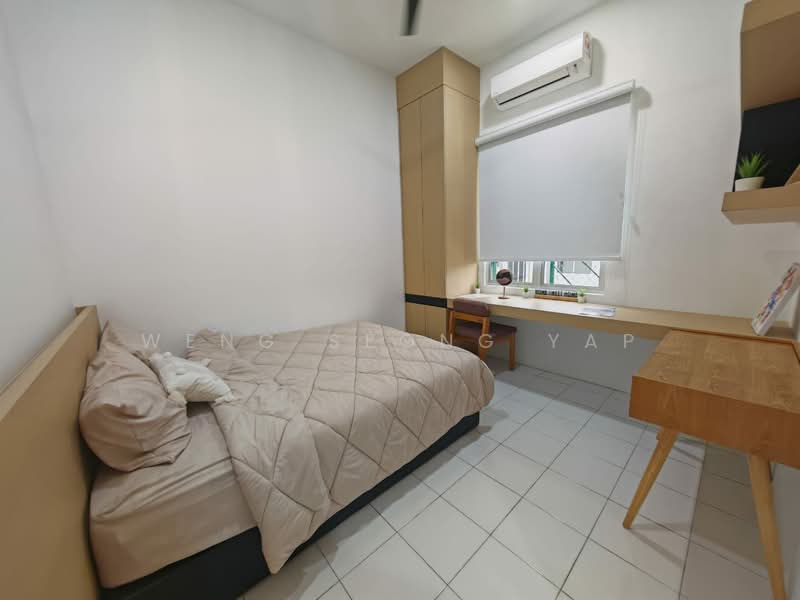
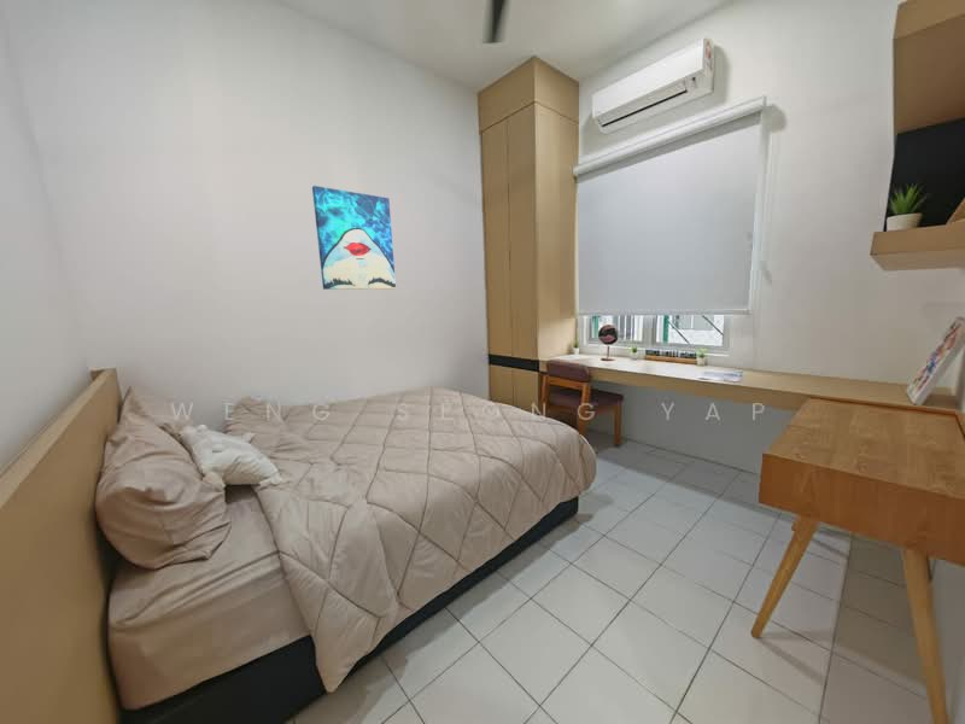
+ wall art [311,185,397,291]
